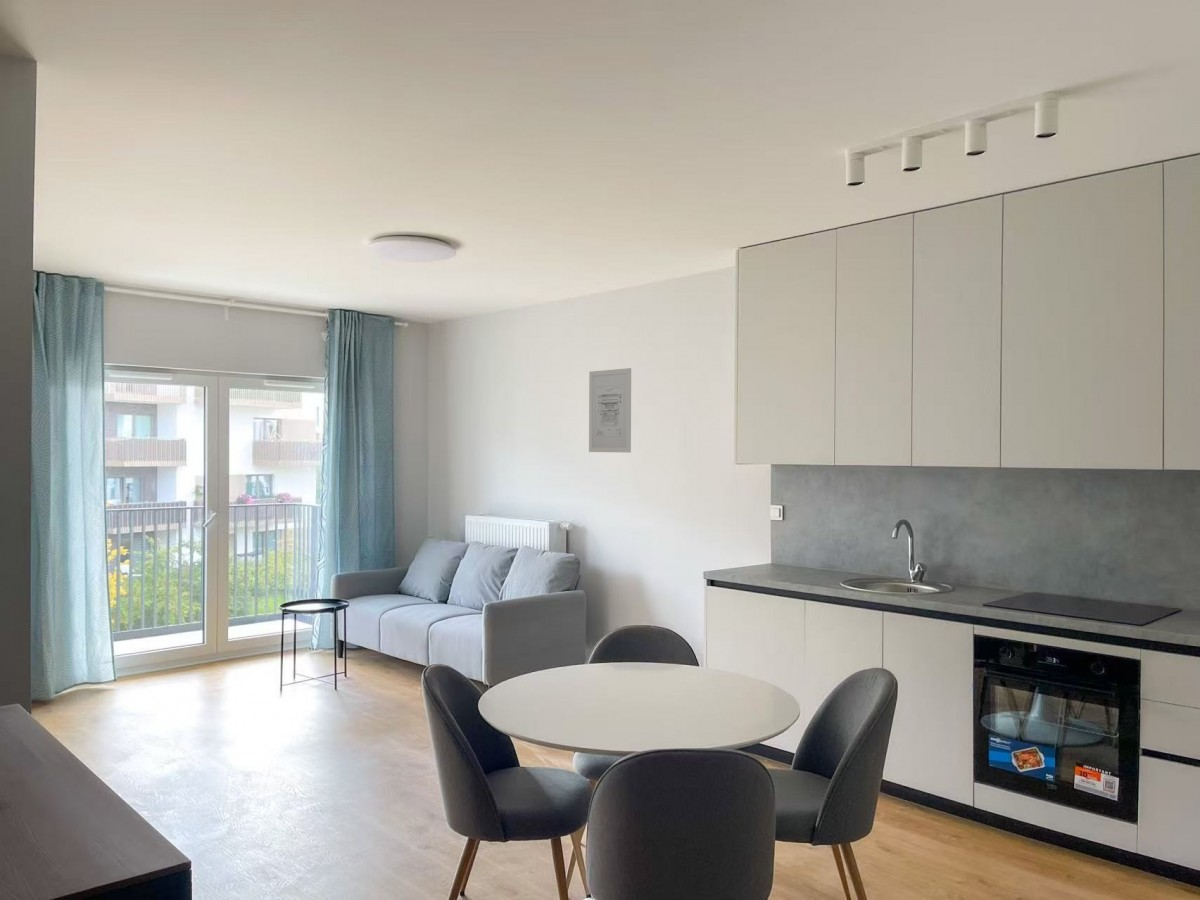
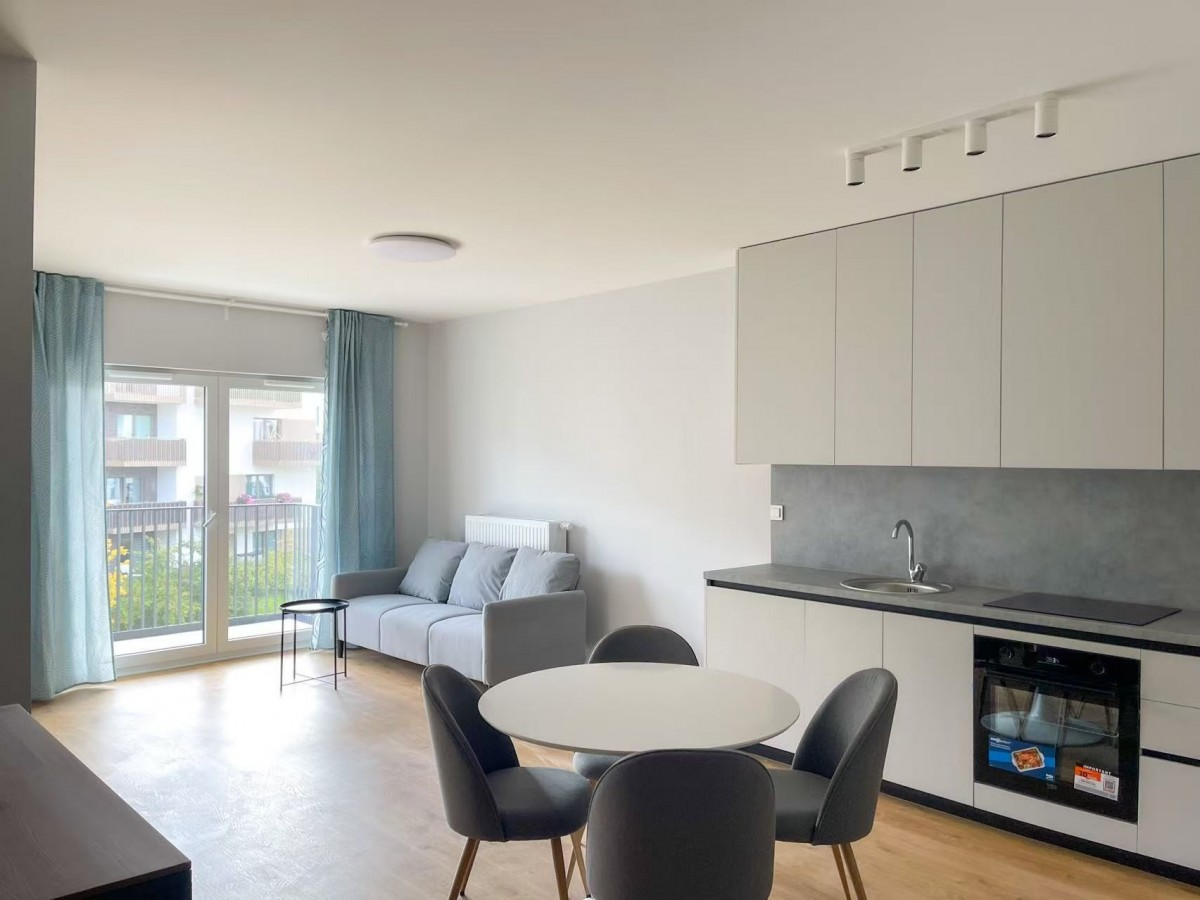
- wall art [588,367,632,454]
